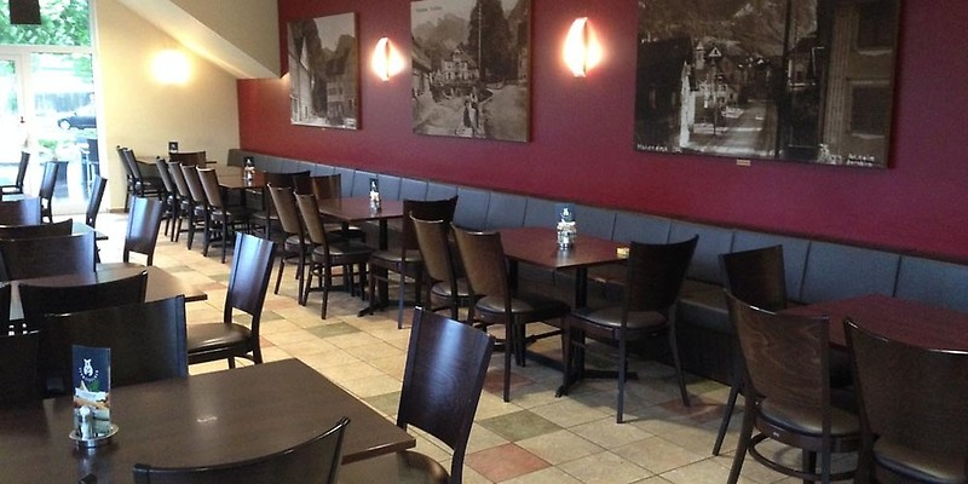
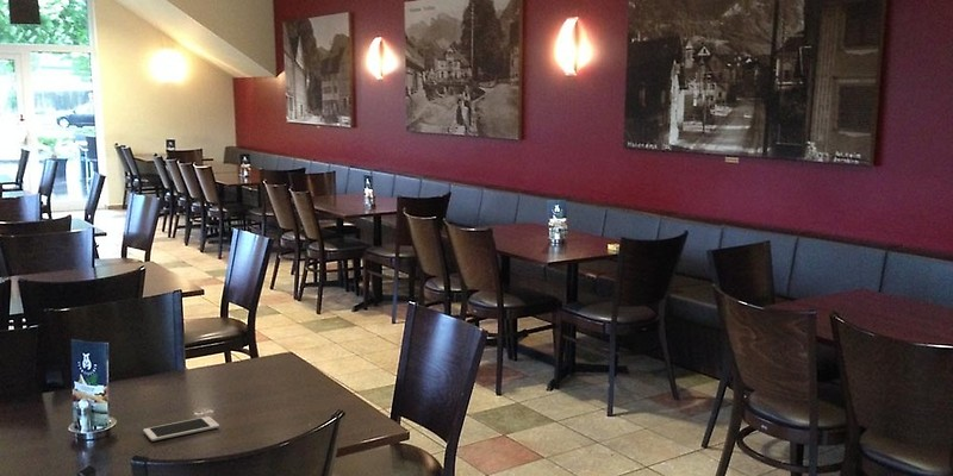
+ cell phone [142,415,220,441]
